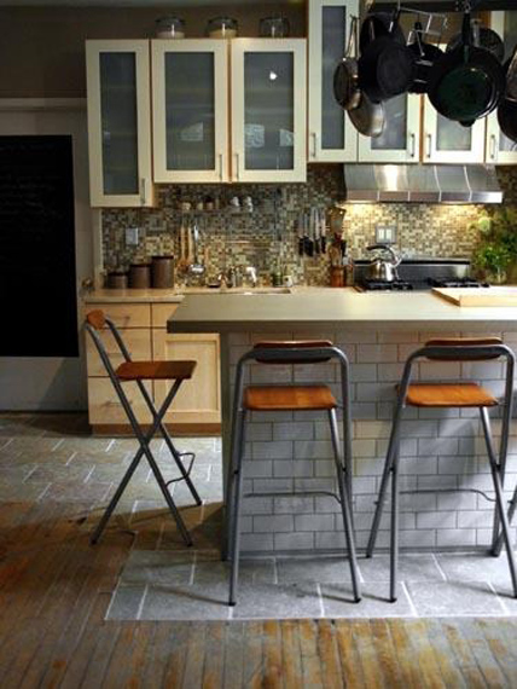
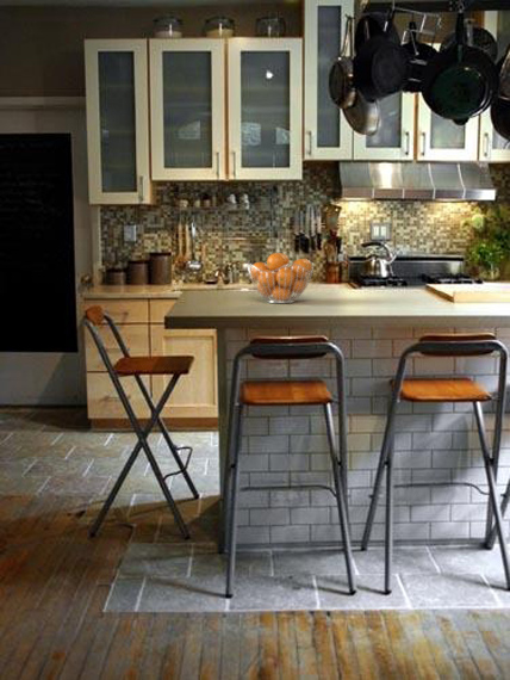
+ fruit basket [247,252,315,304]
